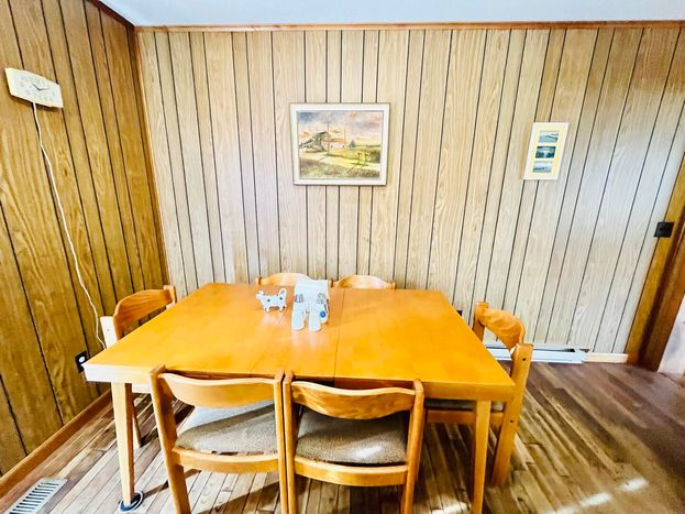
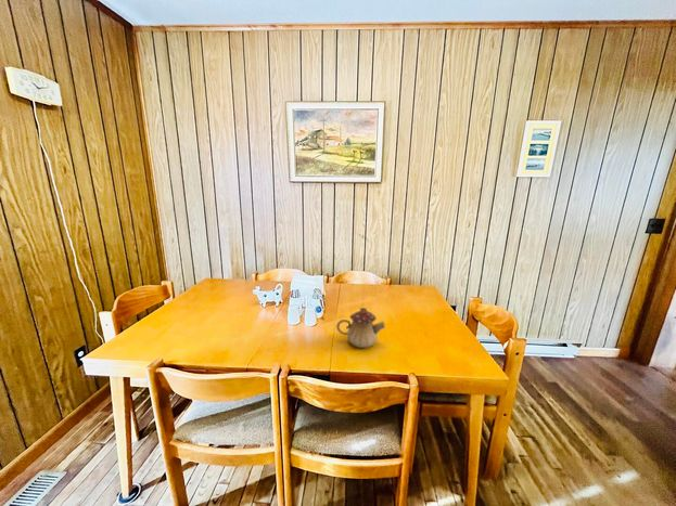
+ teapot [335,307,386,349]
